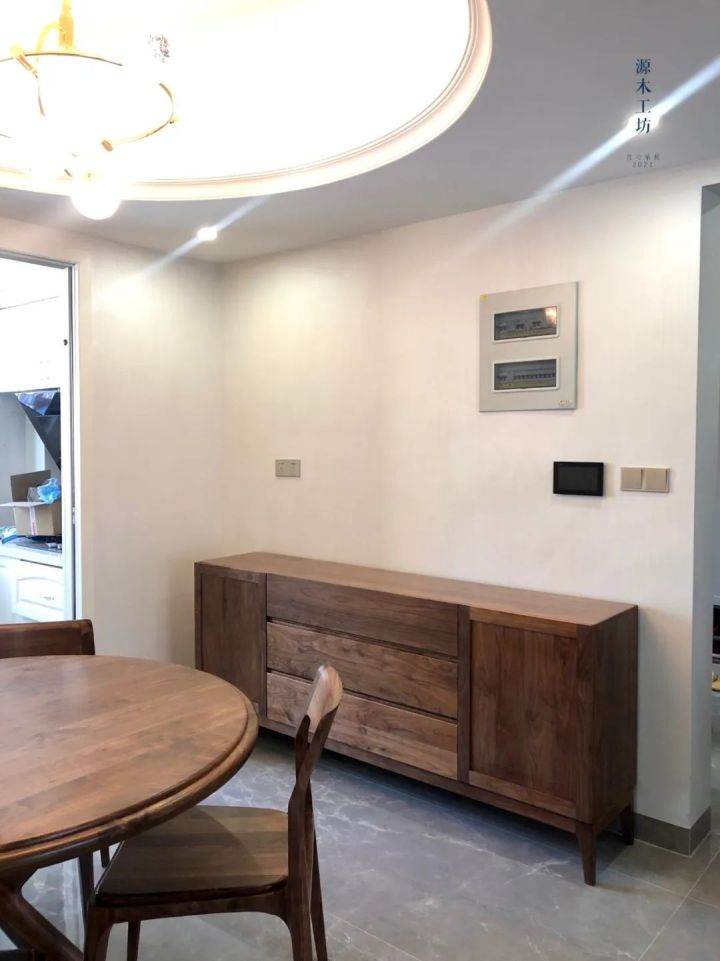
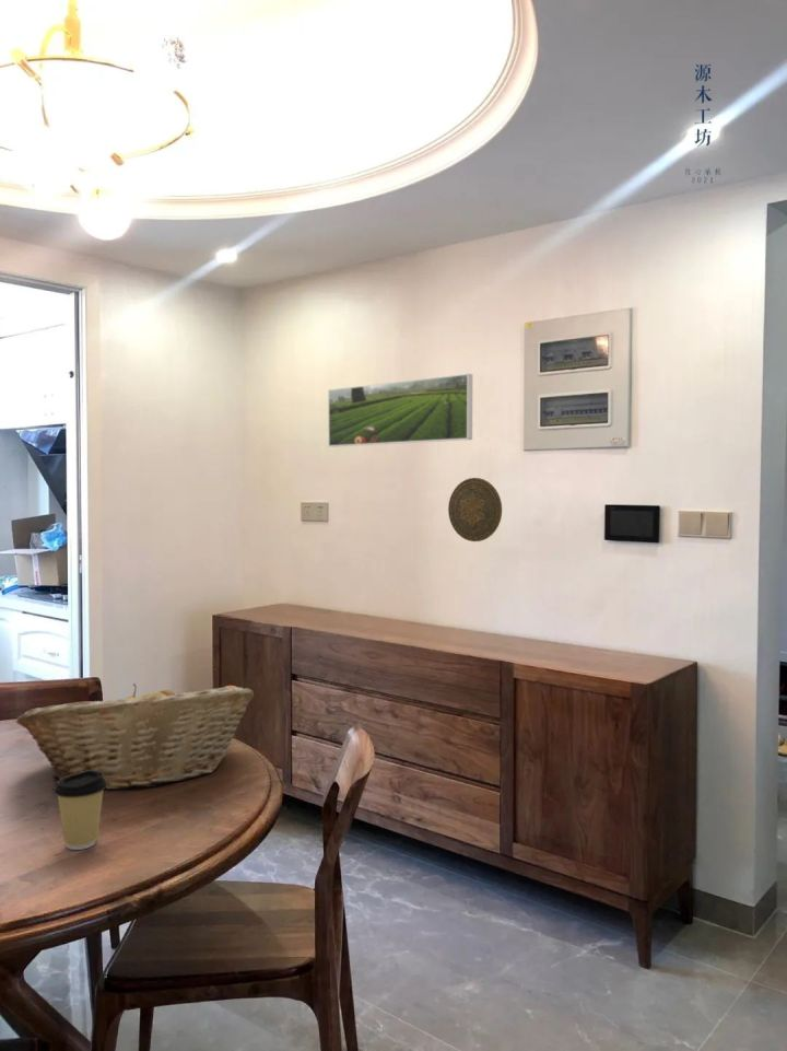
+ coffee cup [51,770,108,851]
+ decorative plate [447,477,503,542]
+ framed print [327,373,473,447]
+ fruit basket [15,682,255,791]
